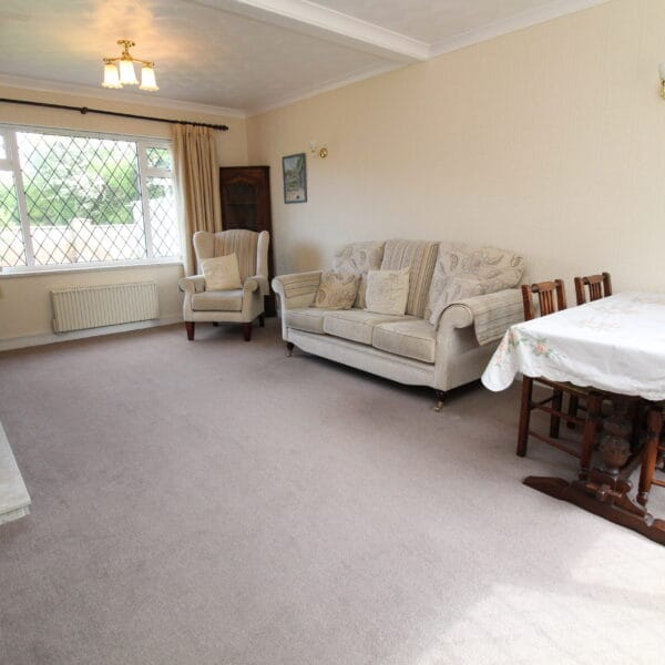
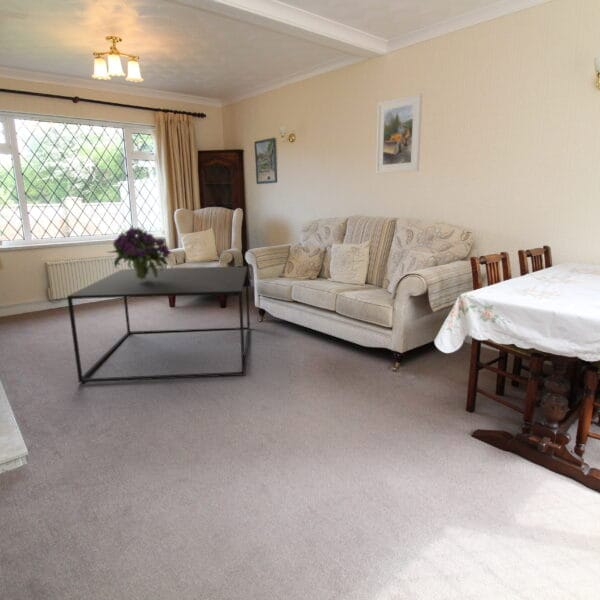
+ coffee table [66,265,251,384]
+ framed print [375,92,423,175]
+ bouquet [107,226,172,280]
